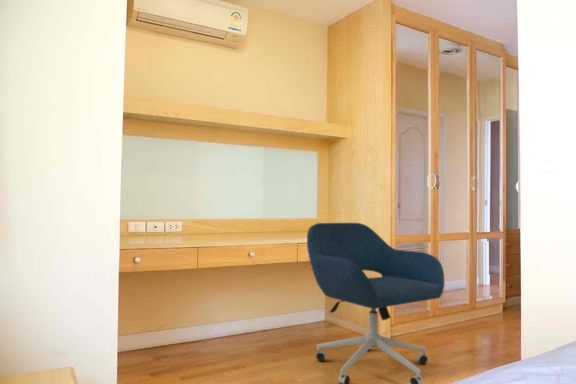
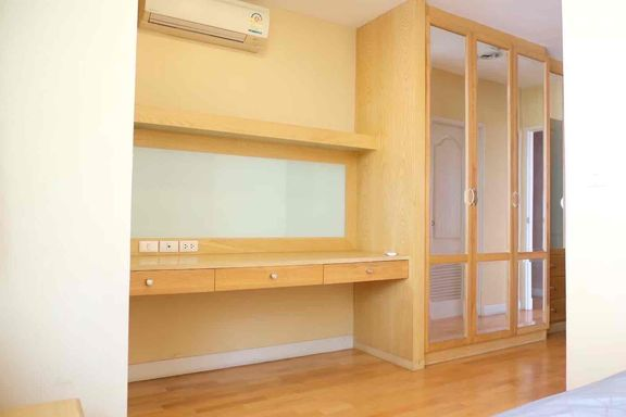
- office chair [306,222,445,384]
